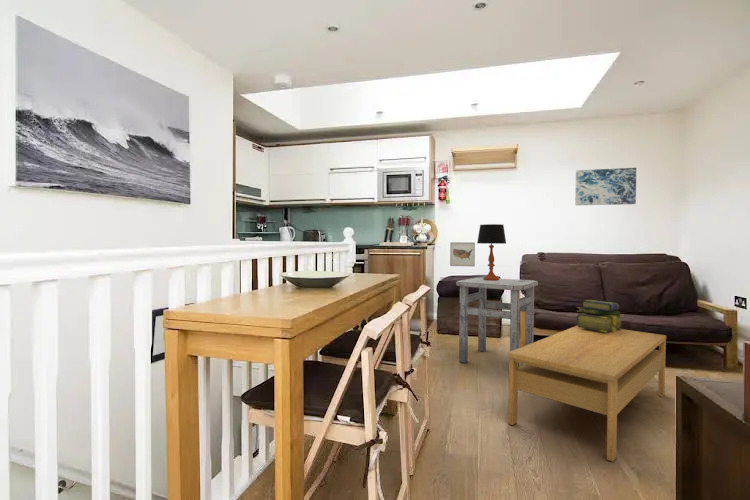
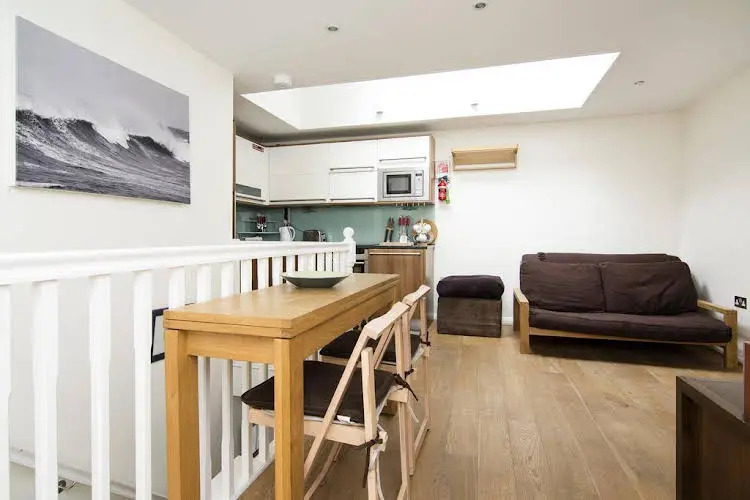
- stack of books [576,299,624,332]
- coffee table [507,325,667,462]
- table lamp [476,223,507,281]
- wall art [449,241,476,268]
- side table [455,277,539,367]
- wall art [574,167,637,206]
